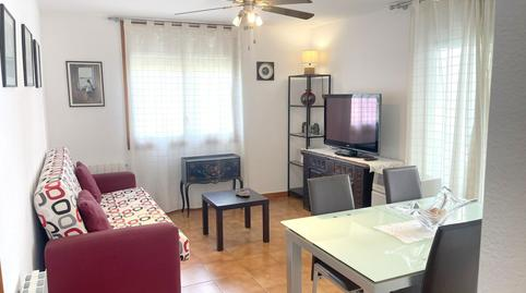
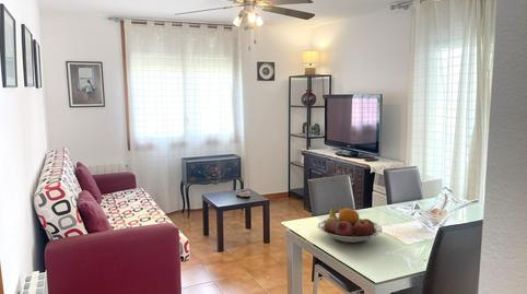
+ fruit bowl [317,205,384,244]
